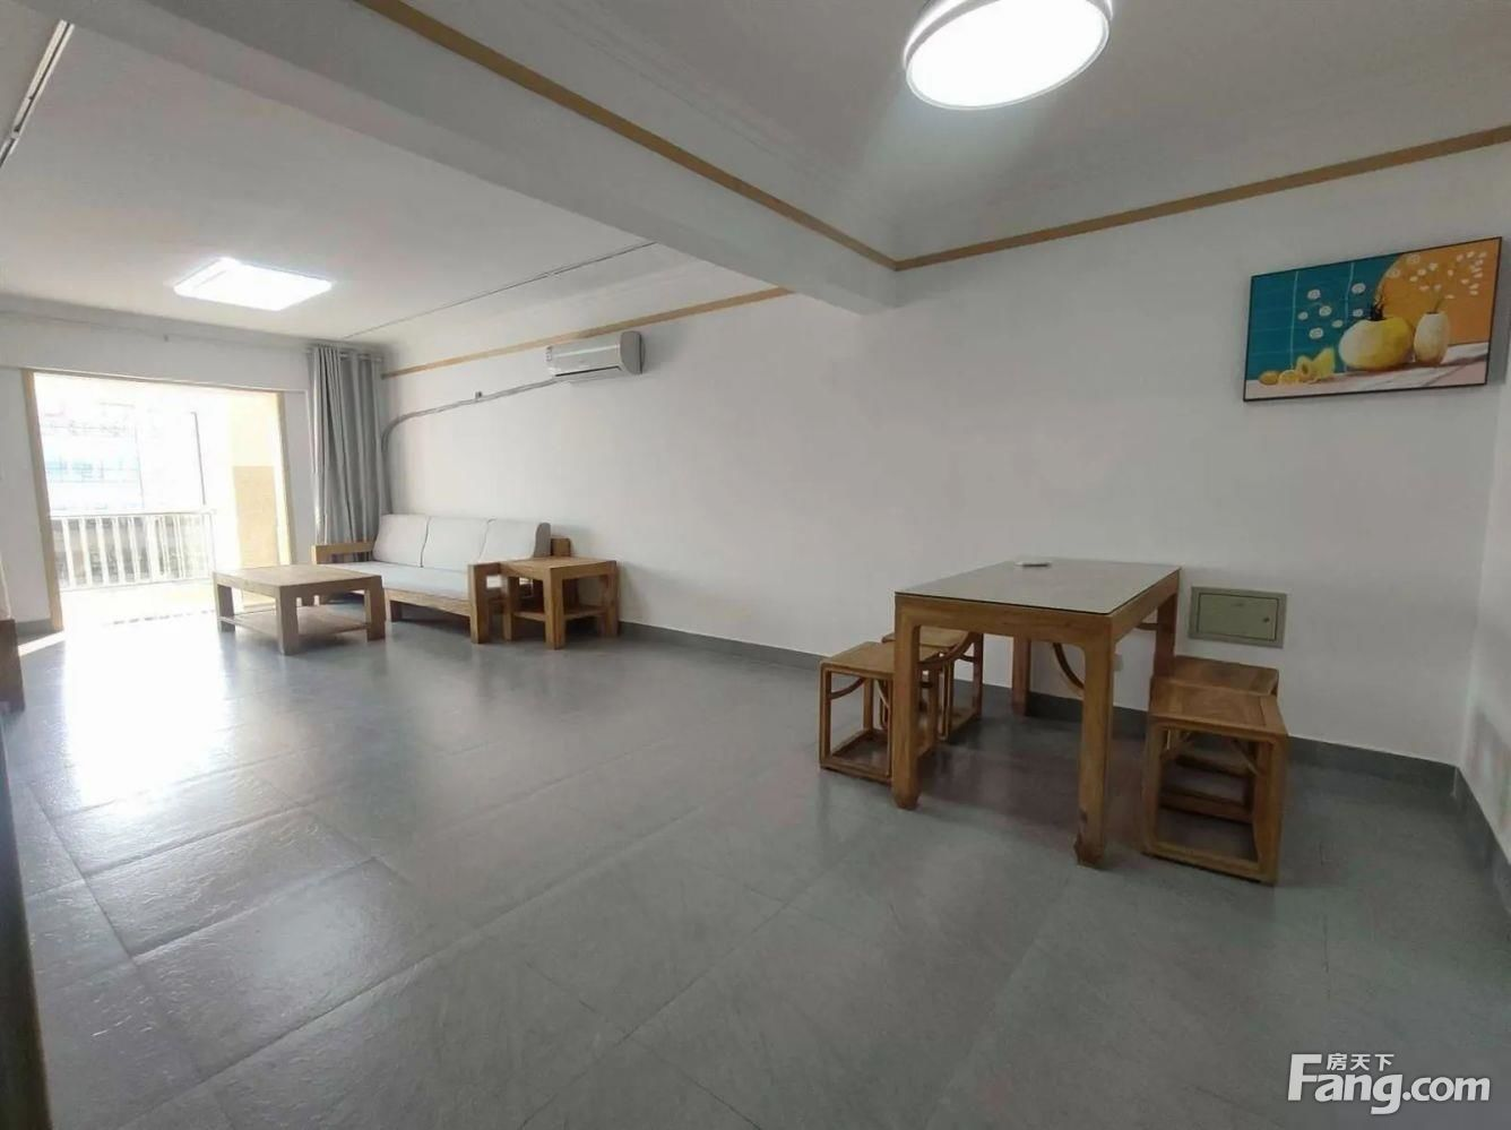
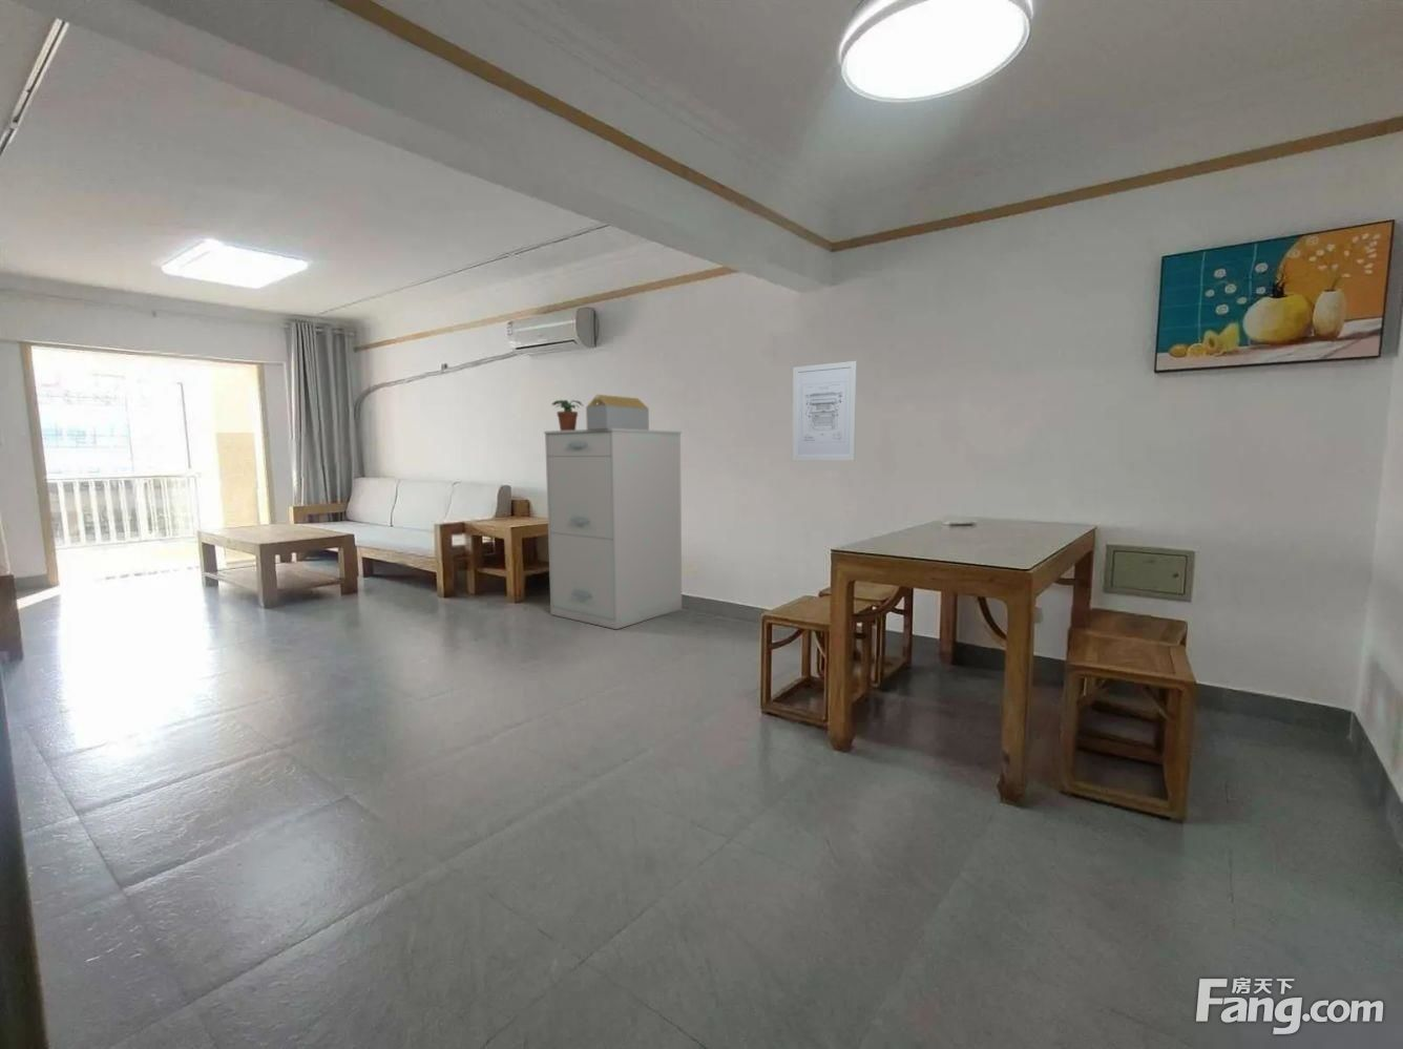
+ filing cabinet [543,429,682,630]
+ architectural model [585,392,650,431]
+ potted plant [550,399,584,431]
+ wall art [791,360,857,461]
